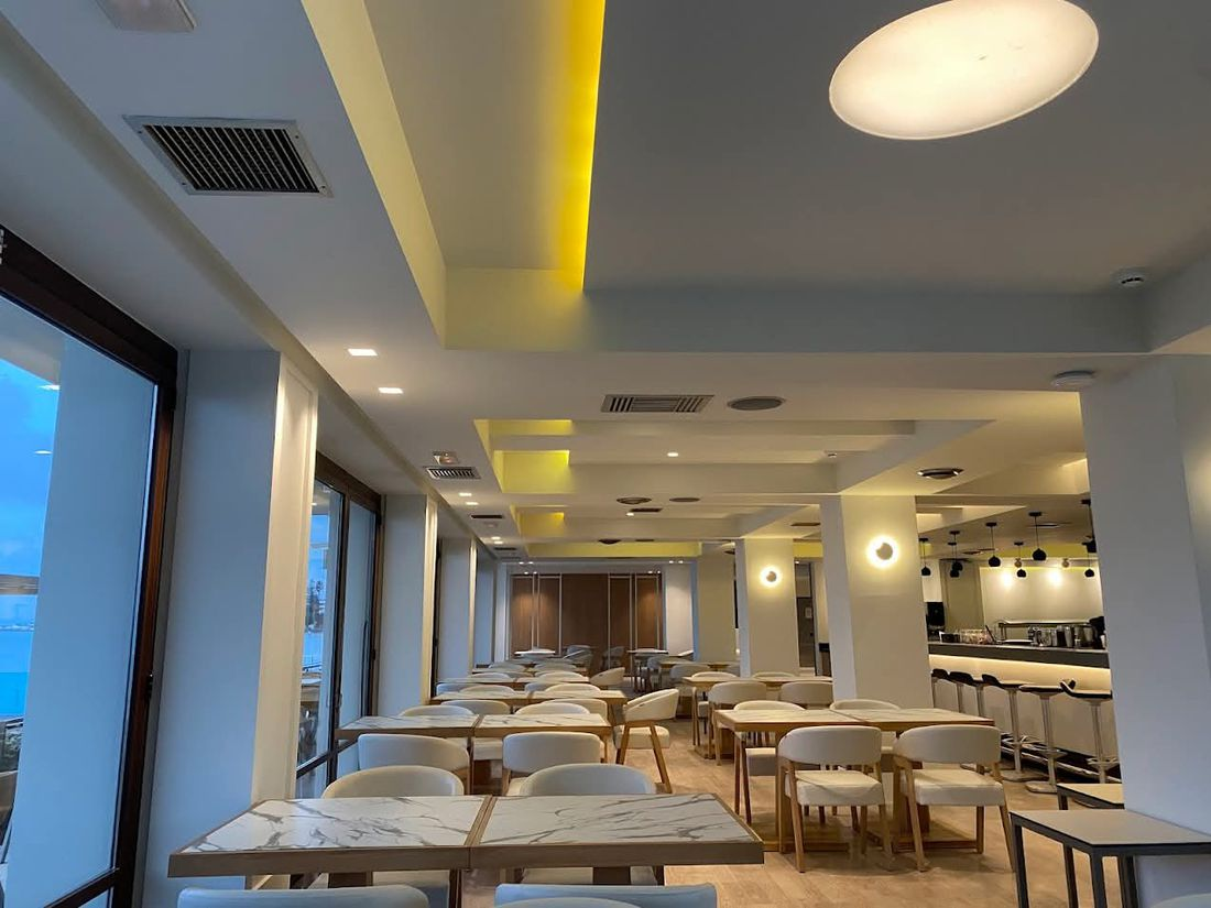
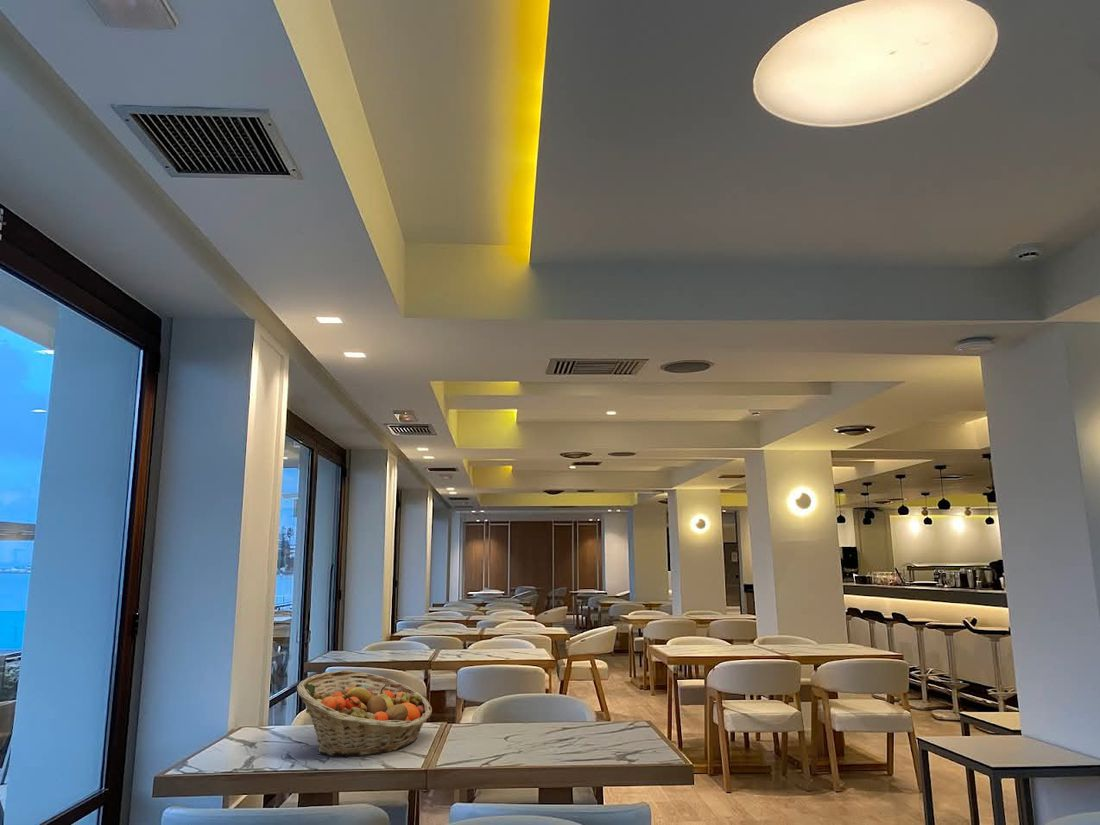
+ fruit basket [296,669,433,757]
